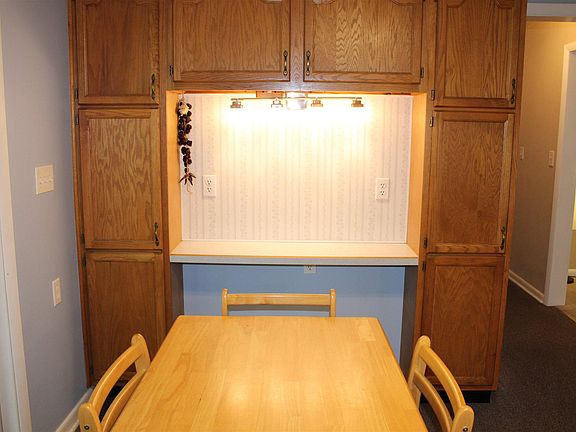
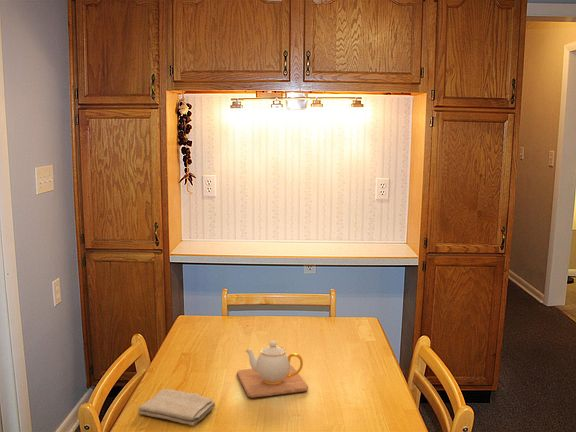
+ washcloth [137,388,216,427]
+ teapot [236,340,309,399]
